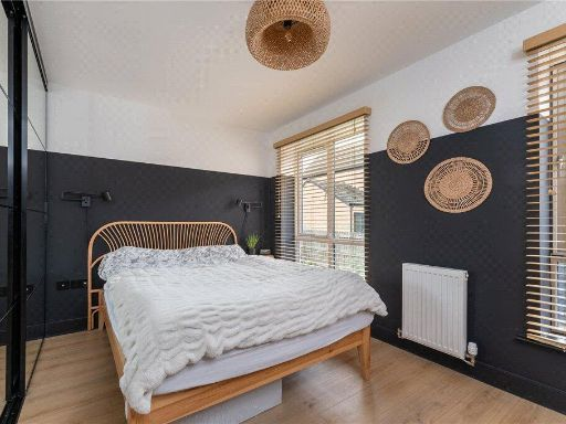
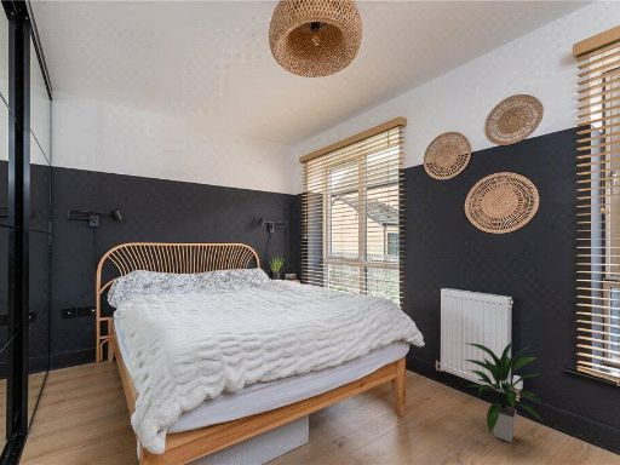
+ indoor plant [464,340,546,443]
